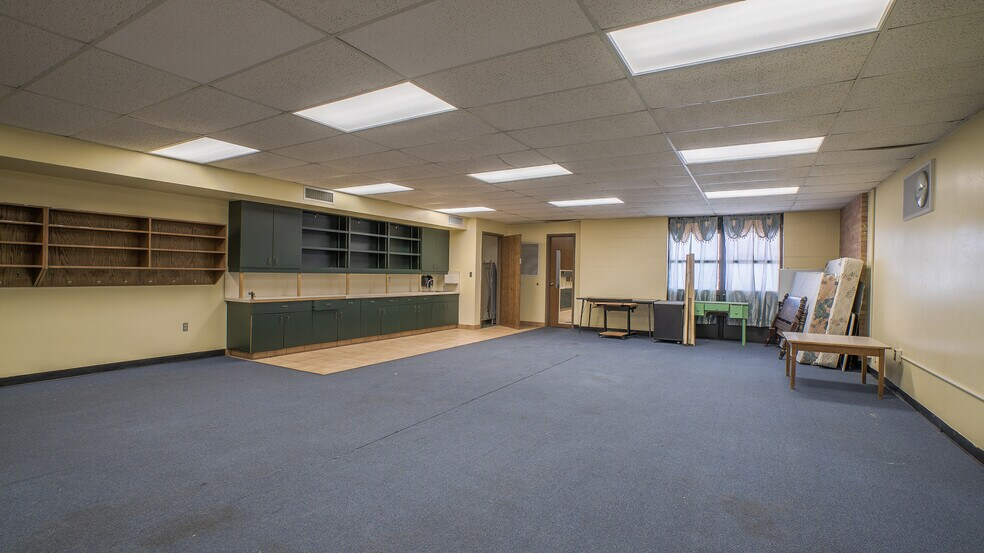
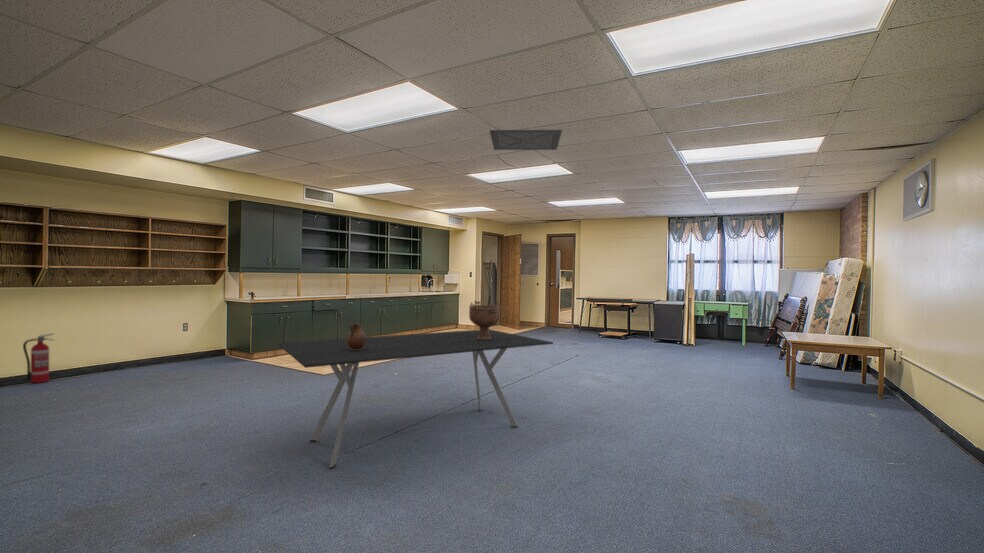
+ pitcher [345,322,367,350]
+ decorative bowl [468,300,502,340]
+ fire extinguisher [22,332,56,384]
+ ceiling vent [488,129,563,151]
+ dining table [277,328,554,470]
